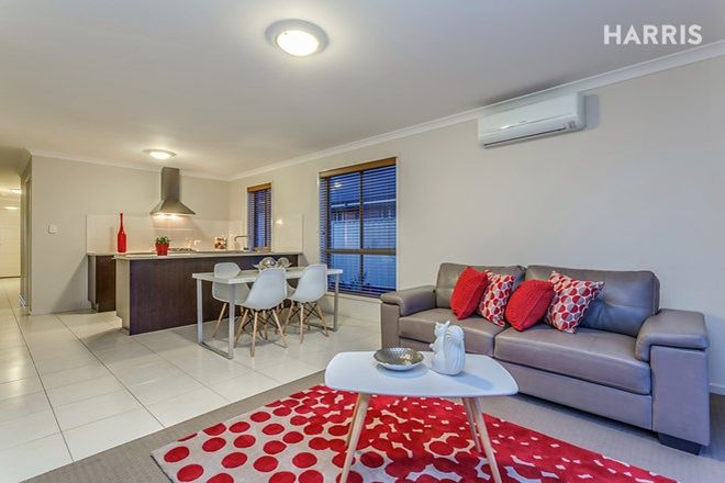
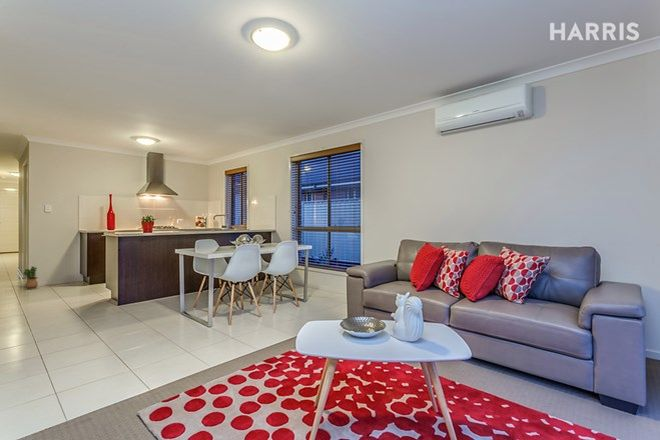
+ potted plant [22,265,39,291]
